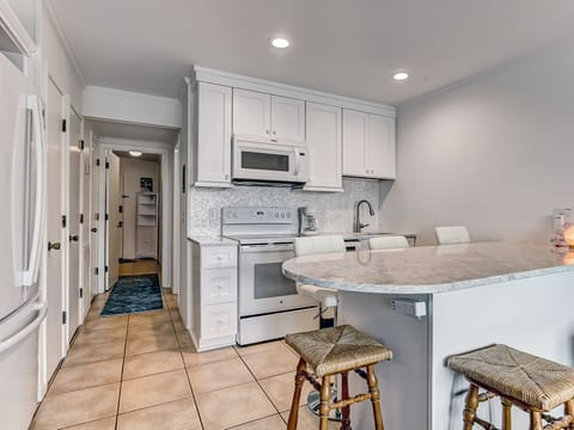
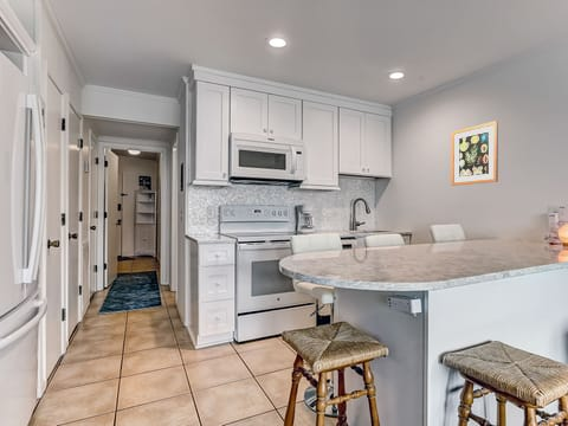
+ wall art [450,120,499,187]
